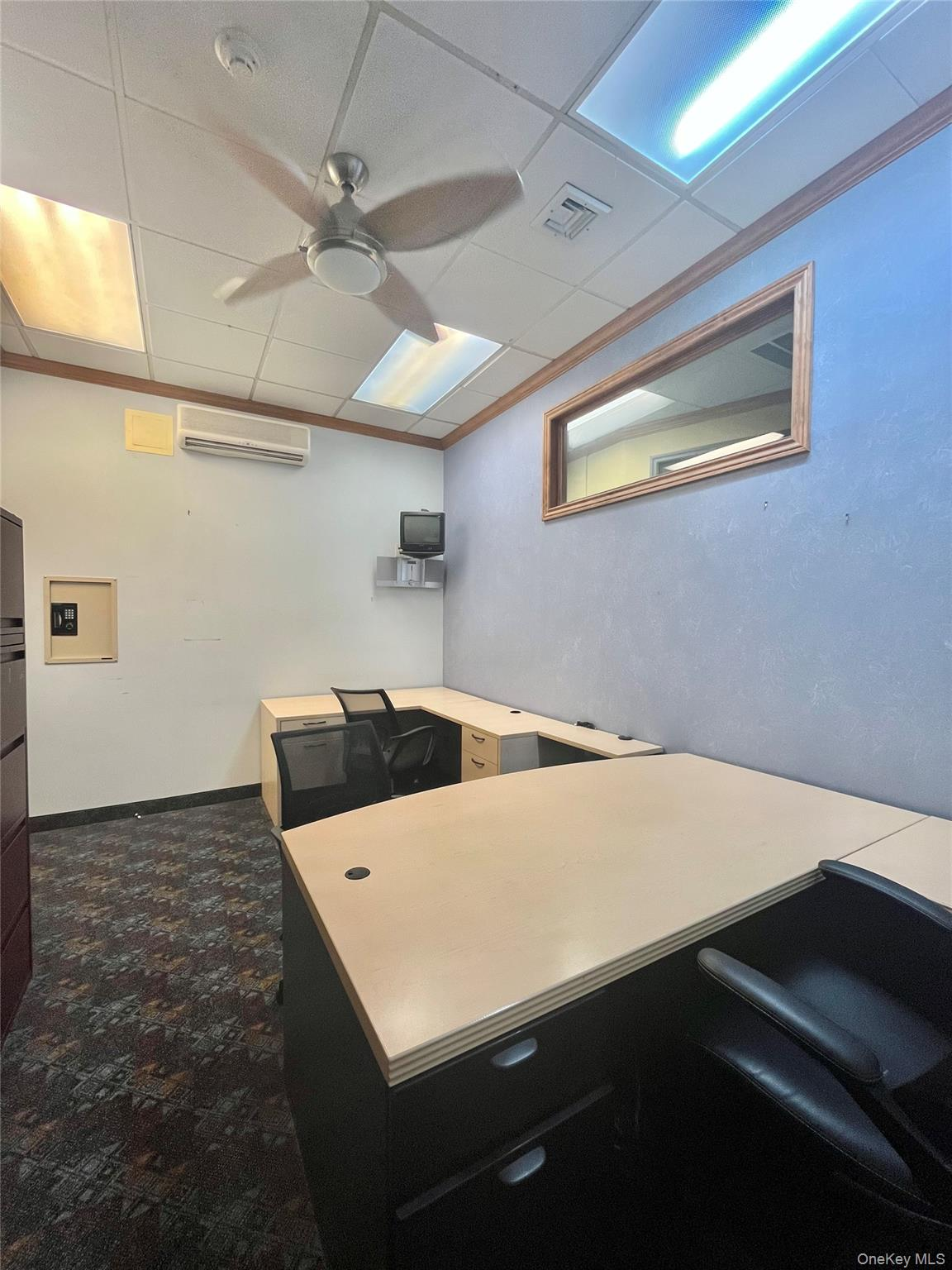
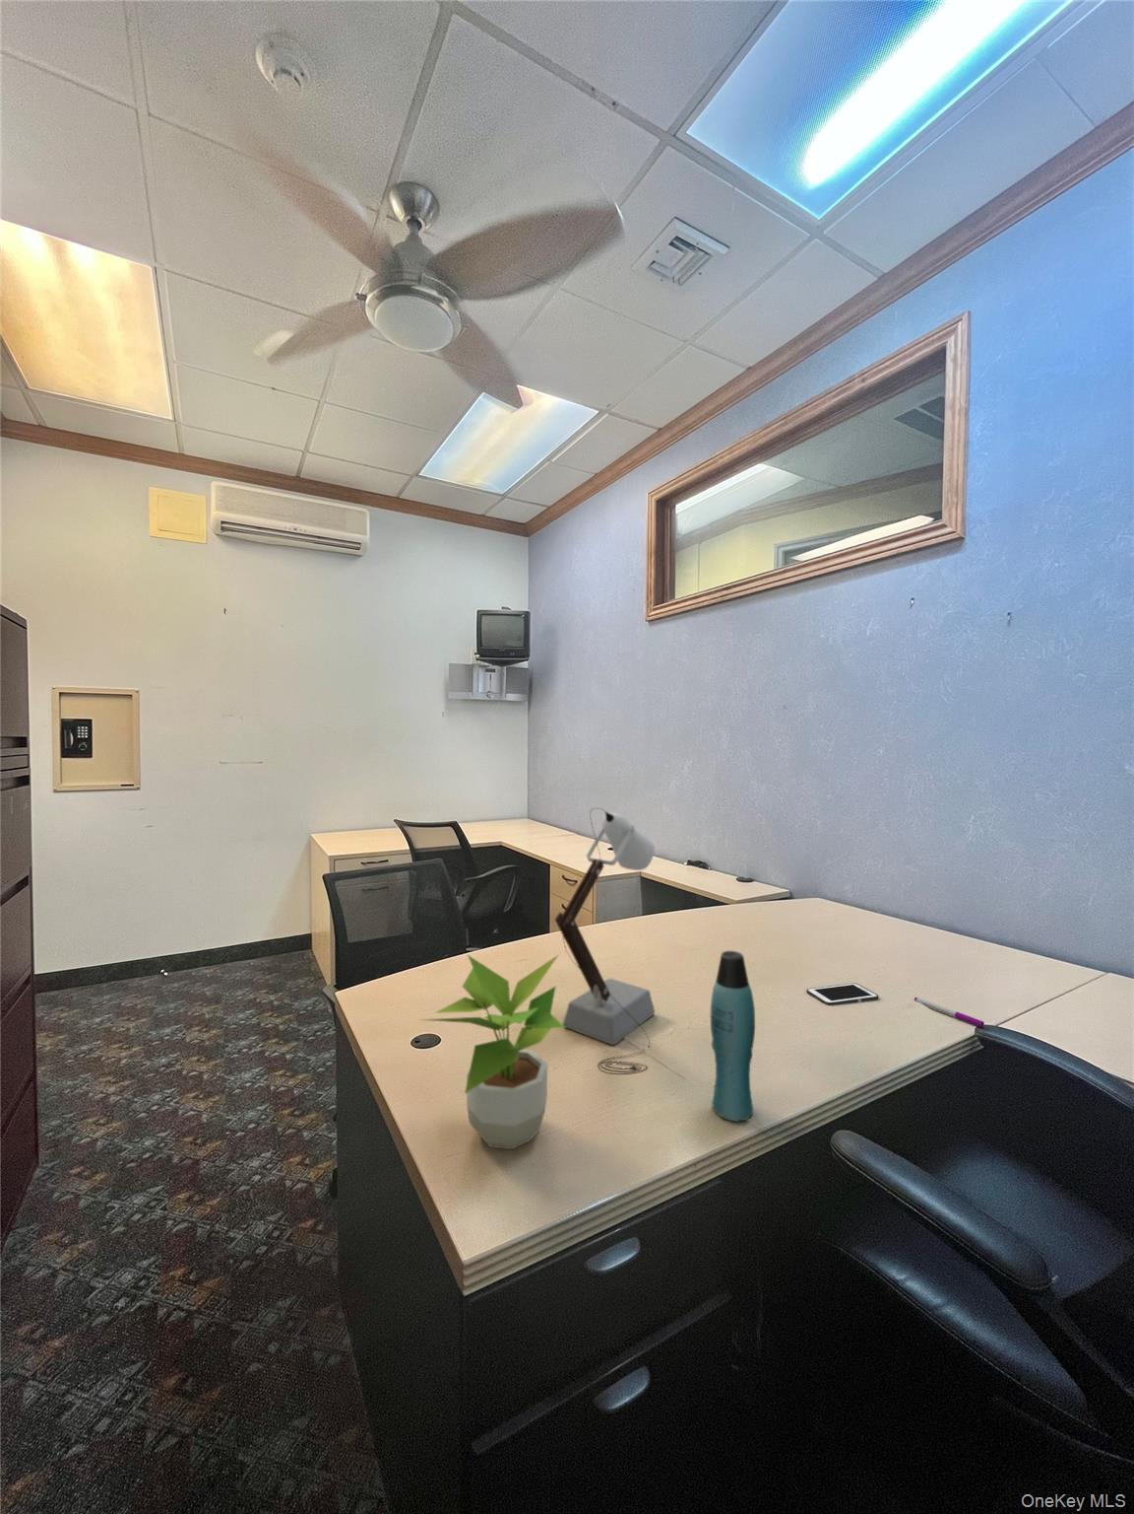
+ potted plant [418,953,567,1150]
+ desk lamp [554,807,655,1075]
+ cell phone [805,982,879,1006]
+ pen [914,997,985,1028]
+ bottle [710,950,756,1122]
